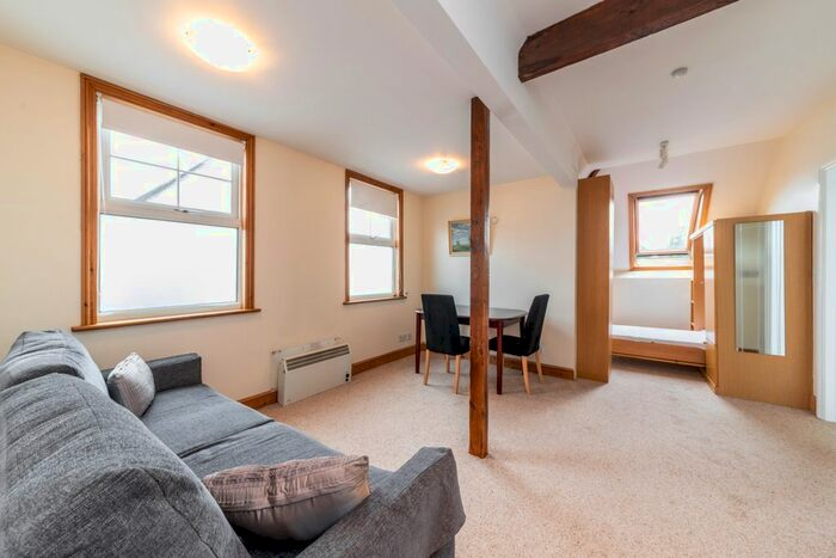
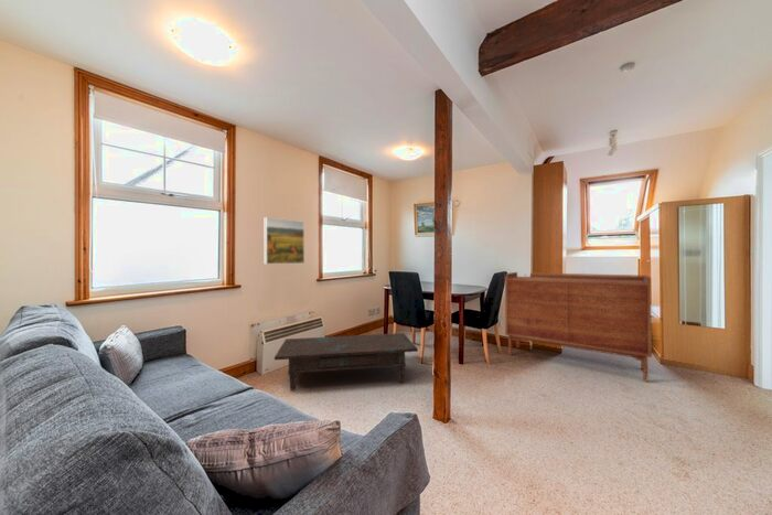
+ sideboard [504,271,653,383]
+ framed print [264,216,305,265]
+ coffee table [274,332,419,393]
